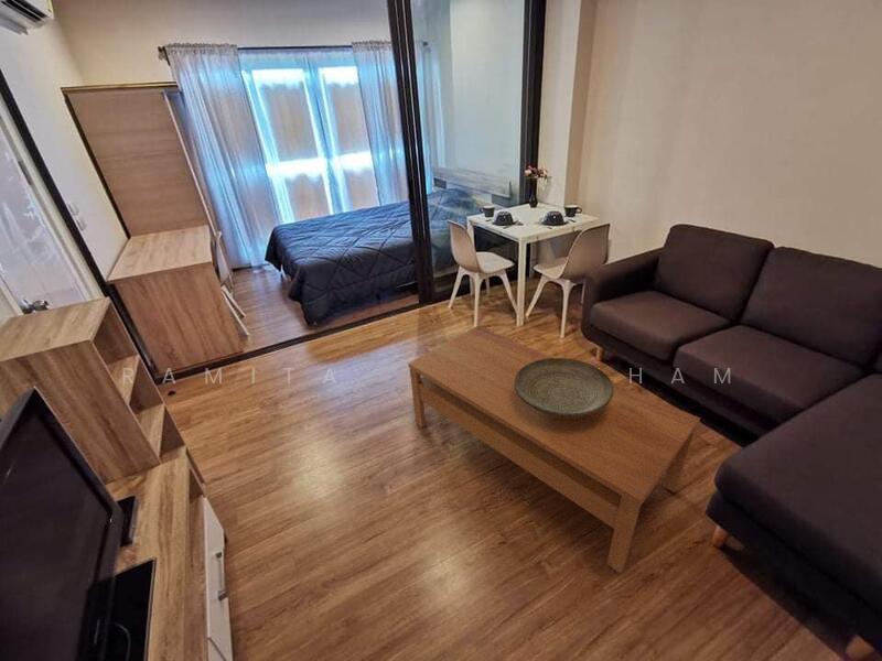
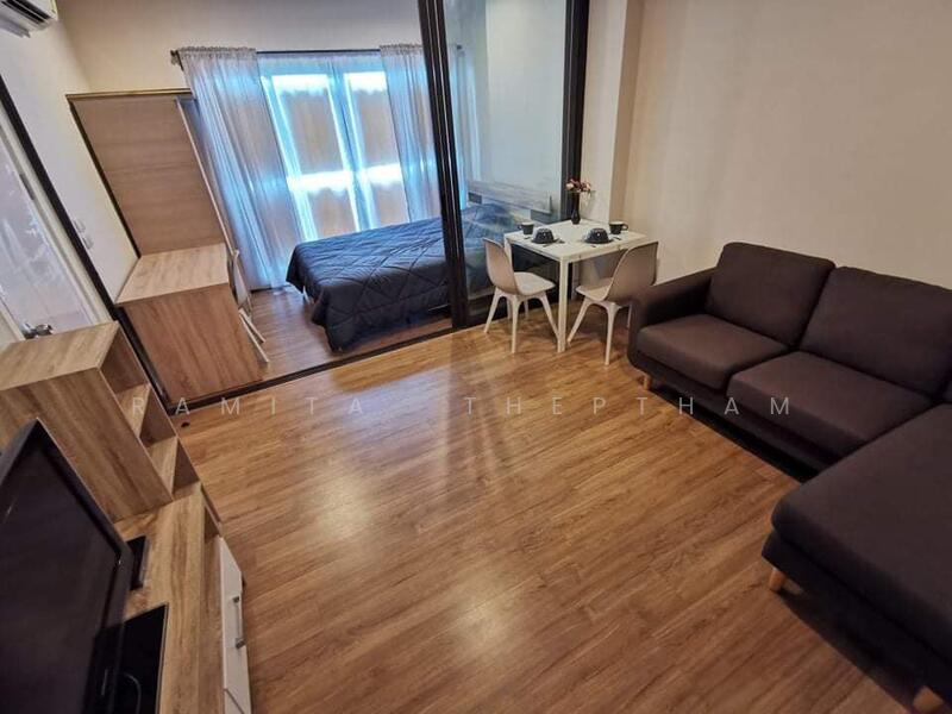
- decorative bowl [514,357,613,418]
- coffee table [407,325,701,575]
